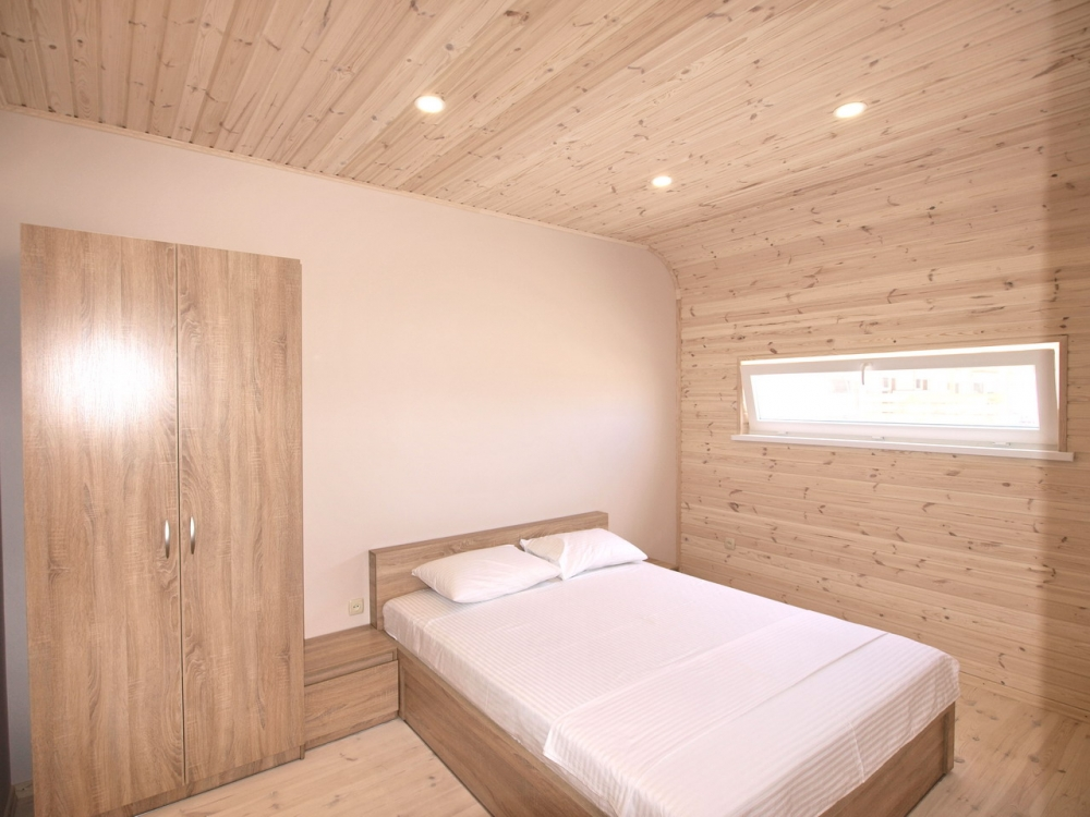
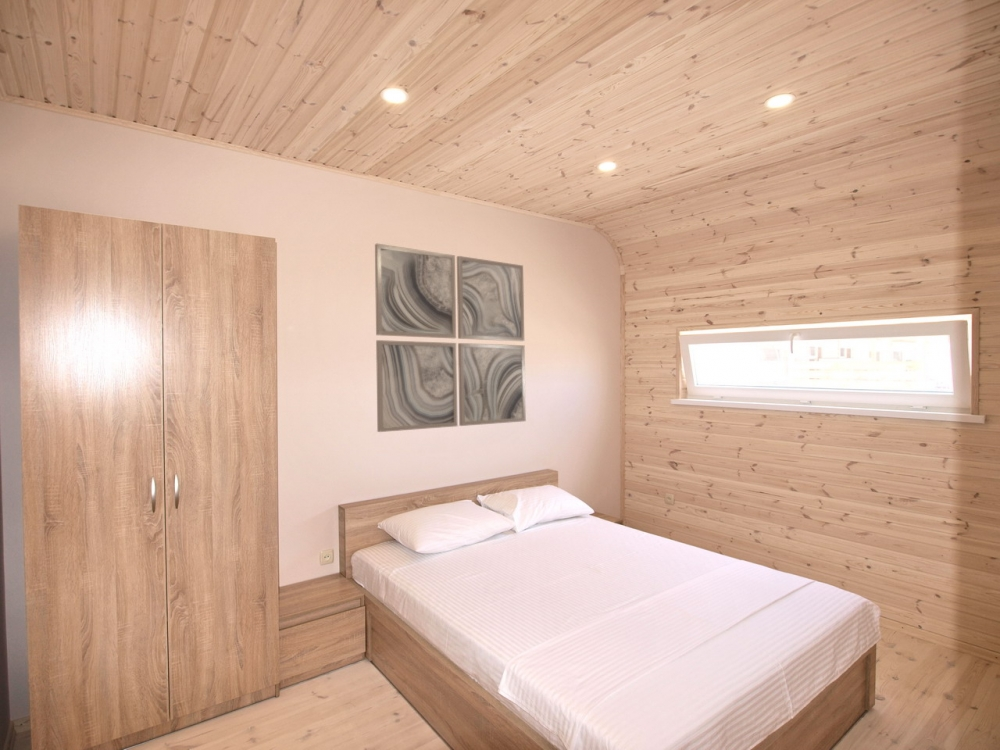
+ wall art [374,243,527,433]
